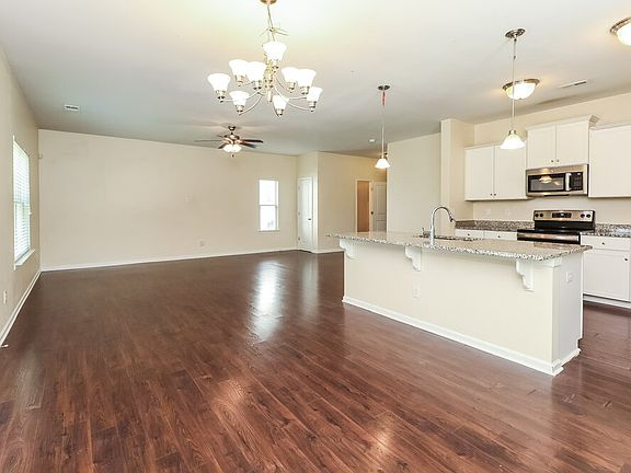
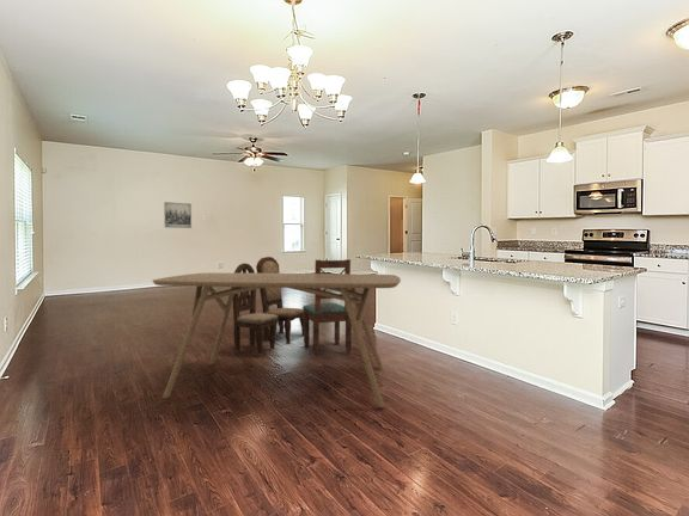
+ dining chair [232,256,304,355]
+ wall art [163,201,193,229]
+ dining table [152,272,402,408]
+ dining chair [301,258,353,357]
